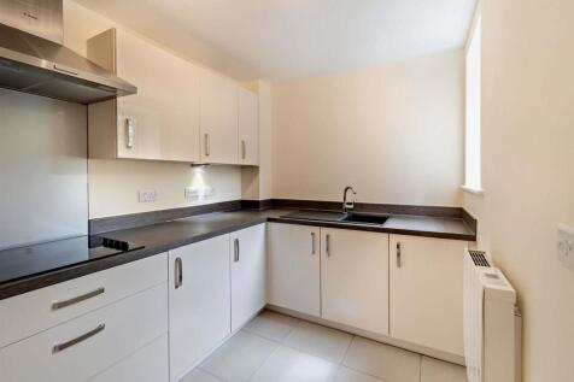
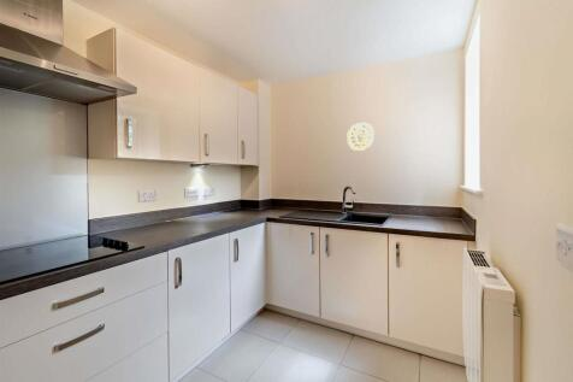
+ decorative plate [345,122,376,153]
